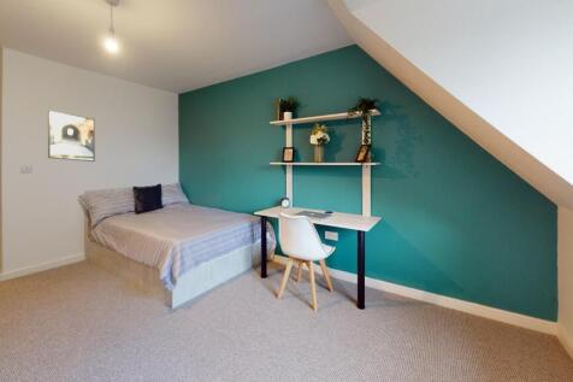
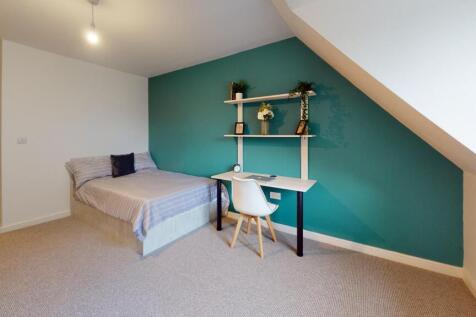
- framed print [47,110,96,163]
